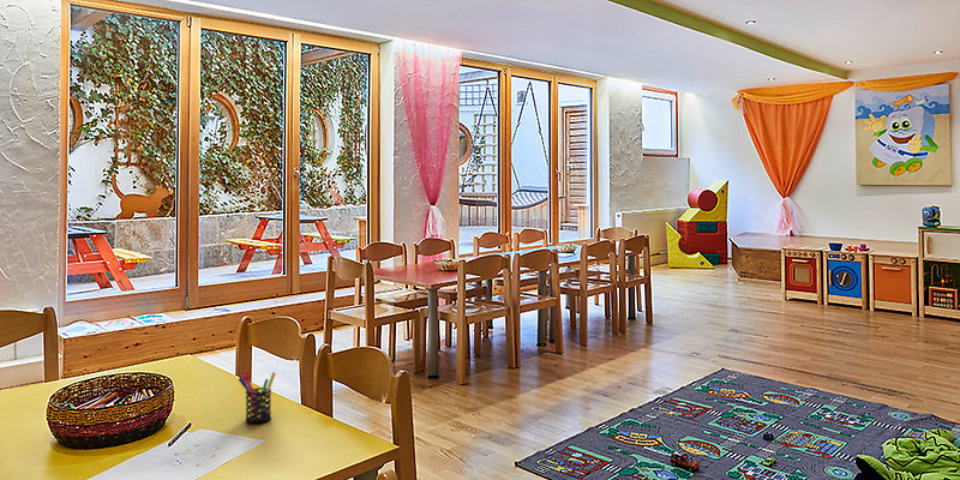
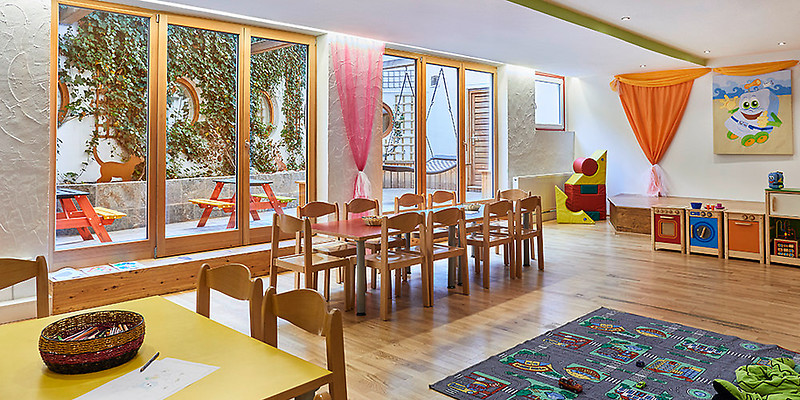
- pen holder [238,370,277,424]
